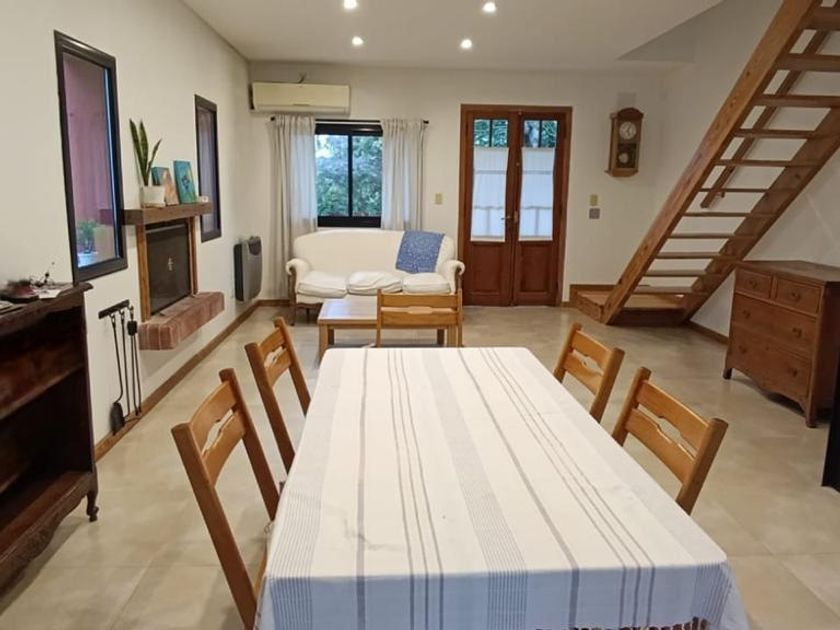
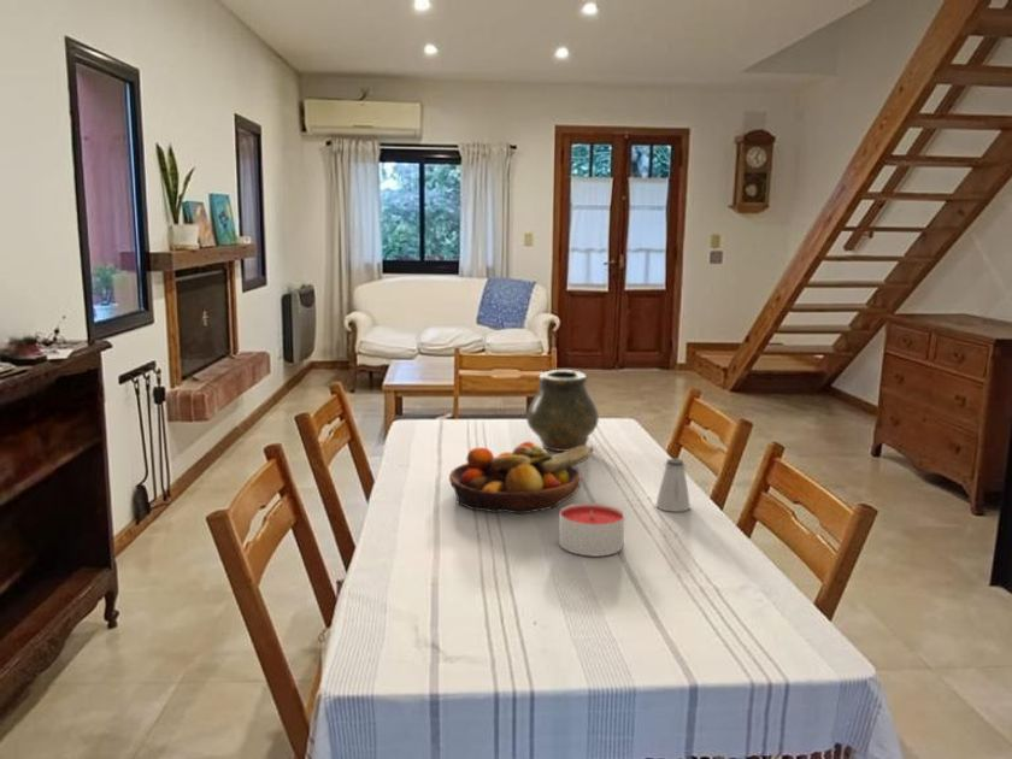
+ saltshaker [654,457,692,513]
+ fruit bowl [448,440,594,514]
+ candle [558,501,625,557]
+ vase [525,369,600,453]
